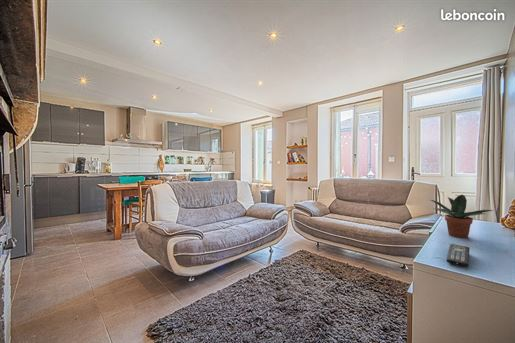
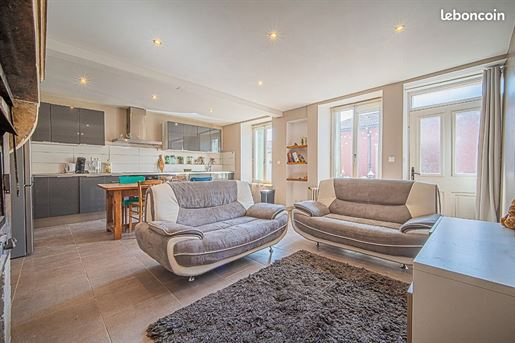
- remote control [446,243,471,268]
- potted plant [430,194,494,239]
